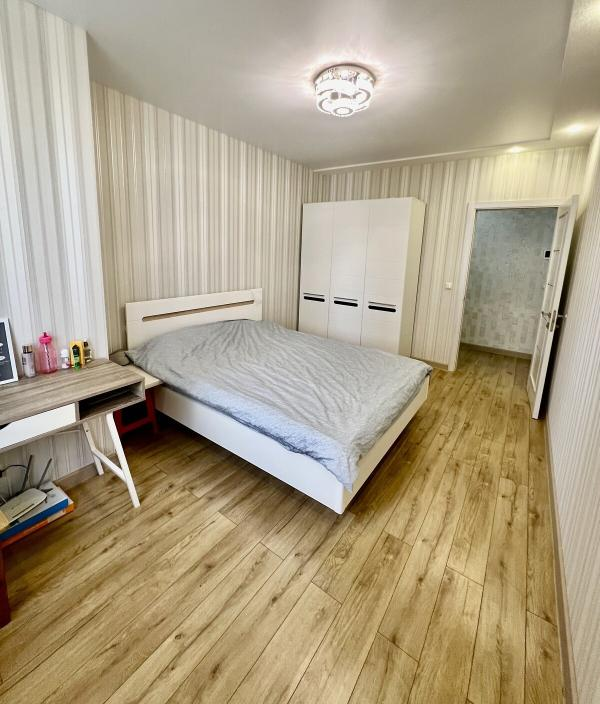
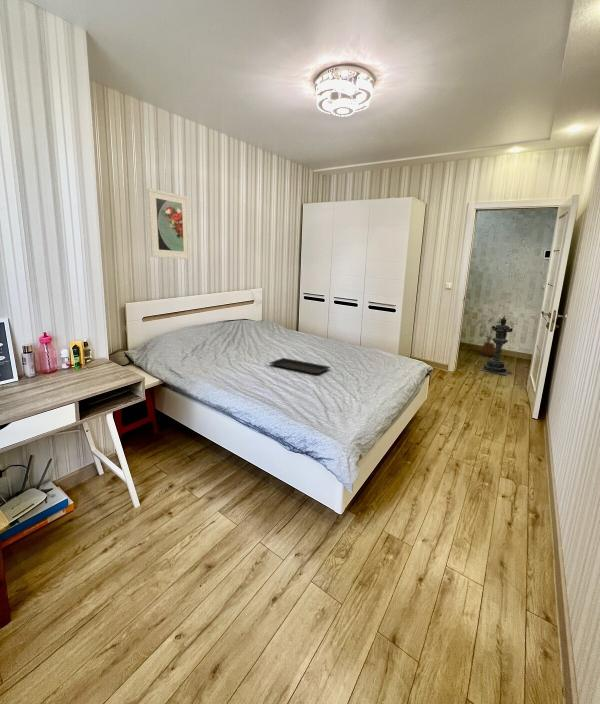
+ lantern [478,315,514,376]
+ serving tray [269,357,331,375]
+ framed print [146,187,191,260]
+ house plant [476,316,514,357]
